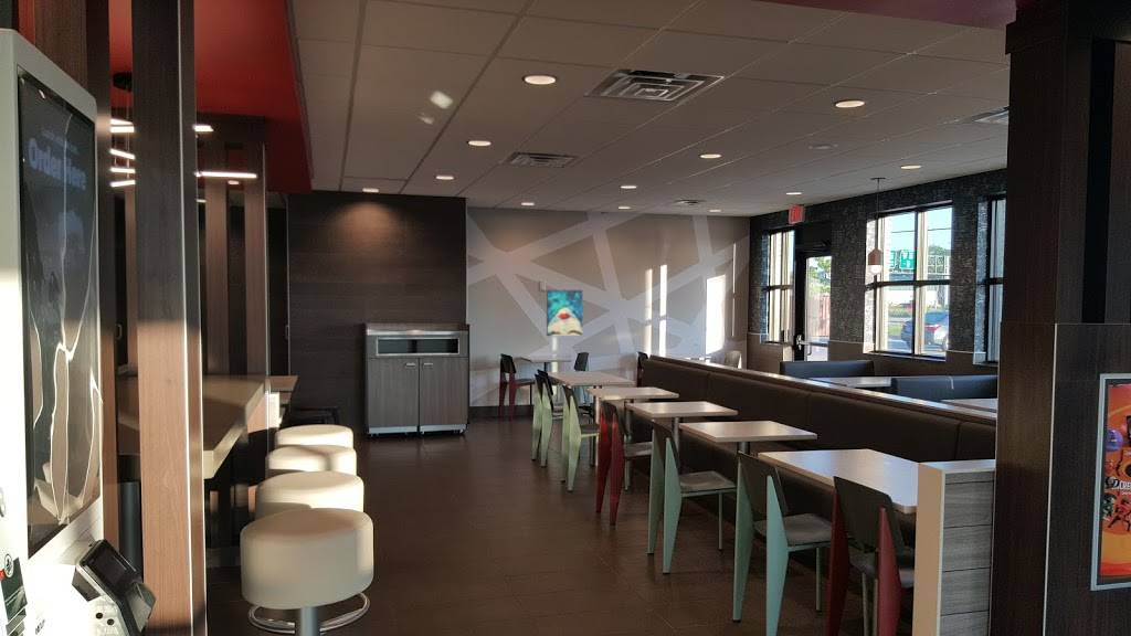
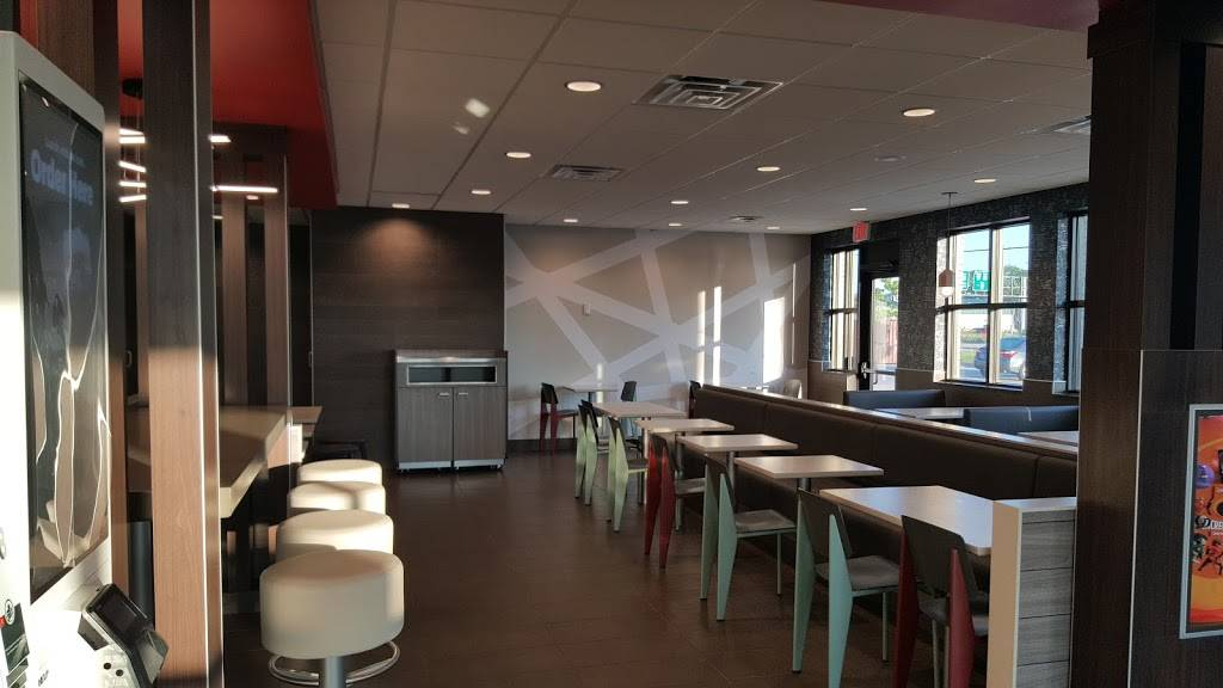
- wall art [546,289,583,337]
